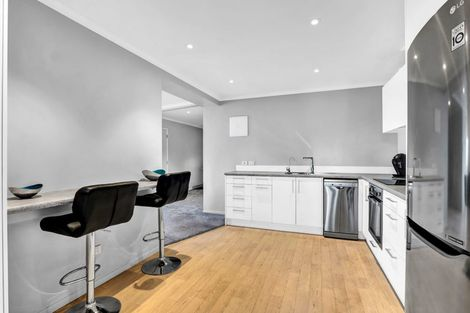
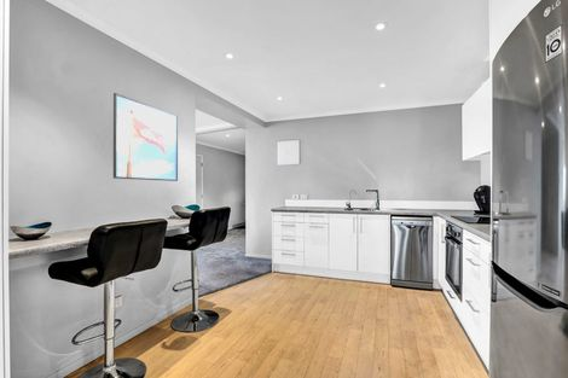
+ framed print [112,92,179,182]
